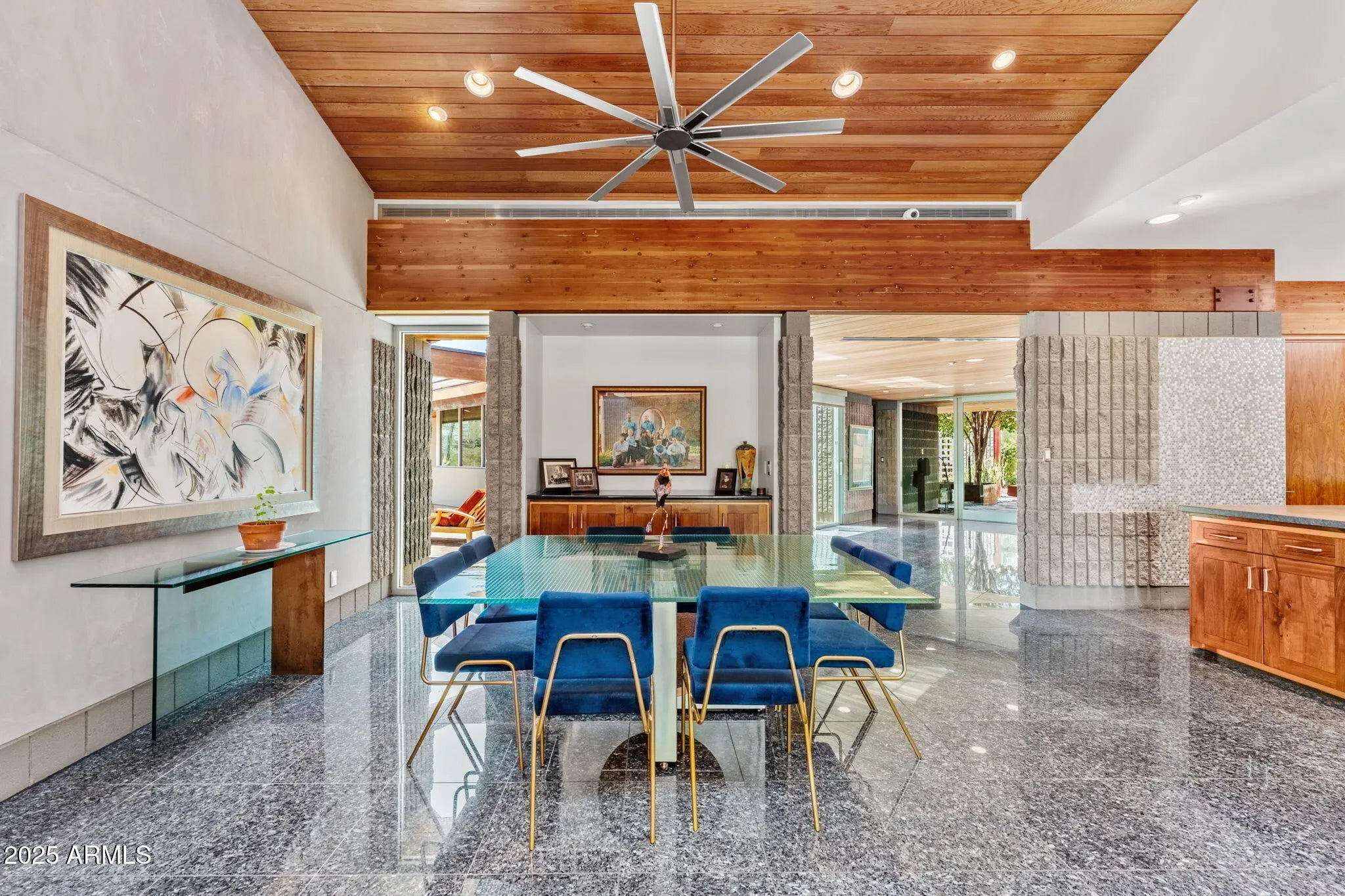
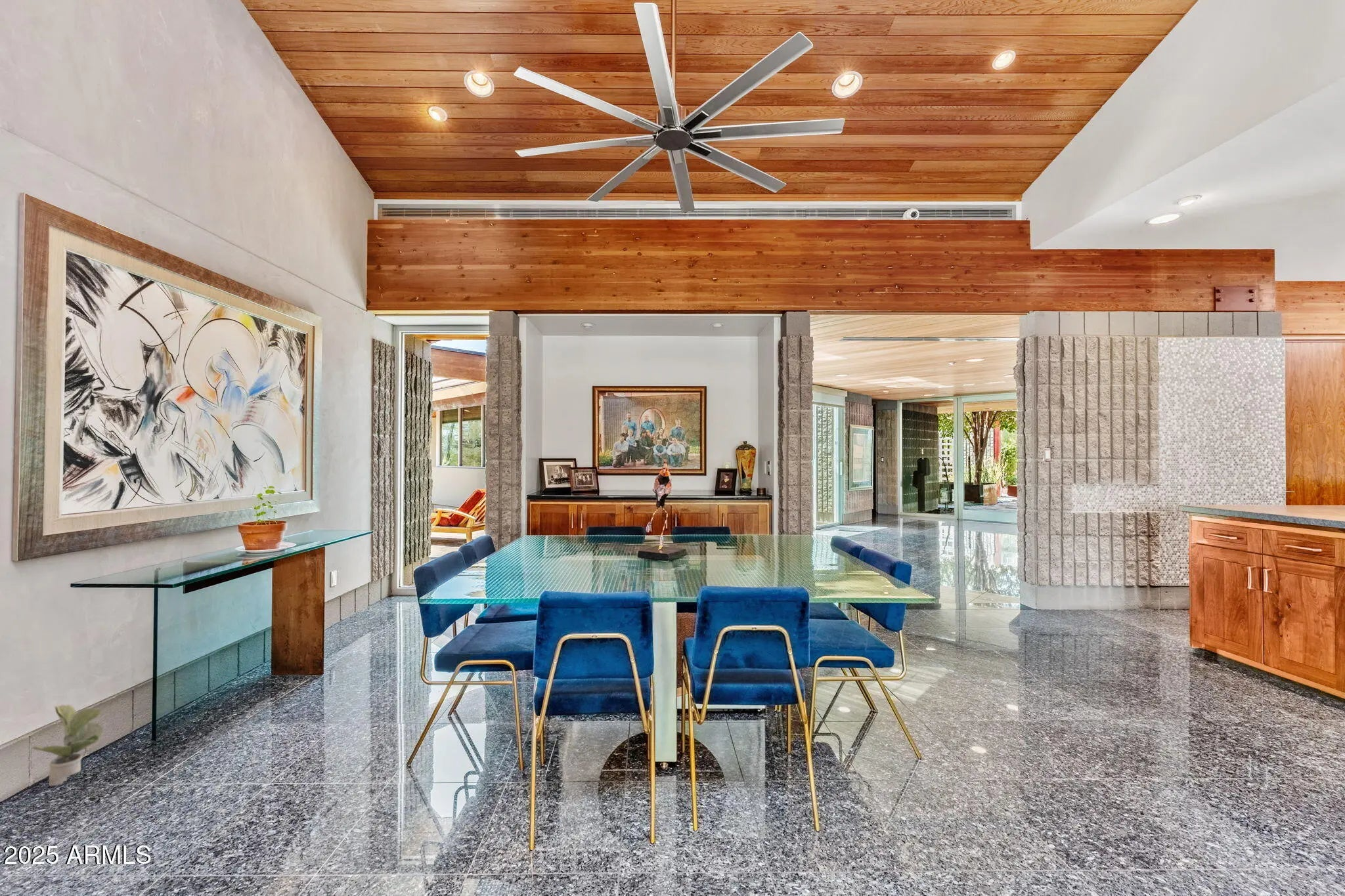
+ potted plant [30,704,104,787]
